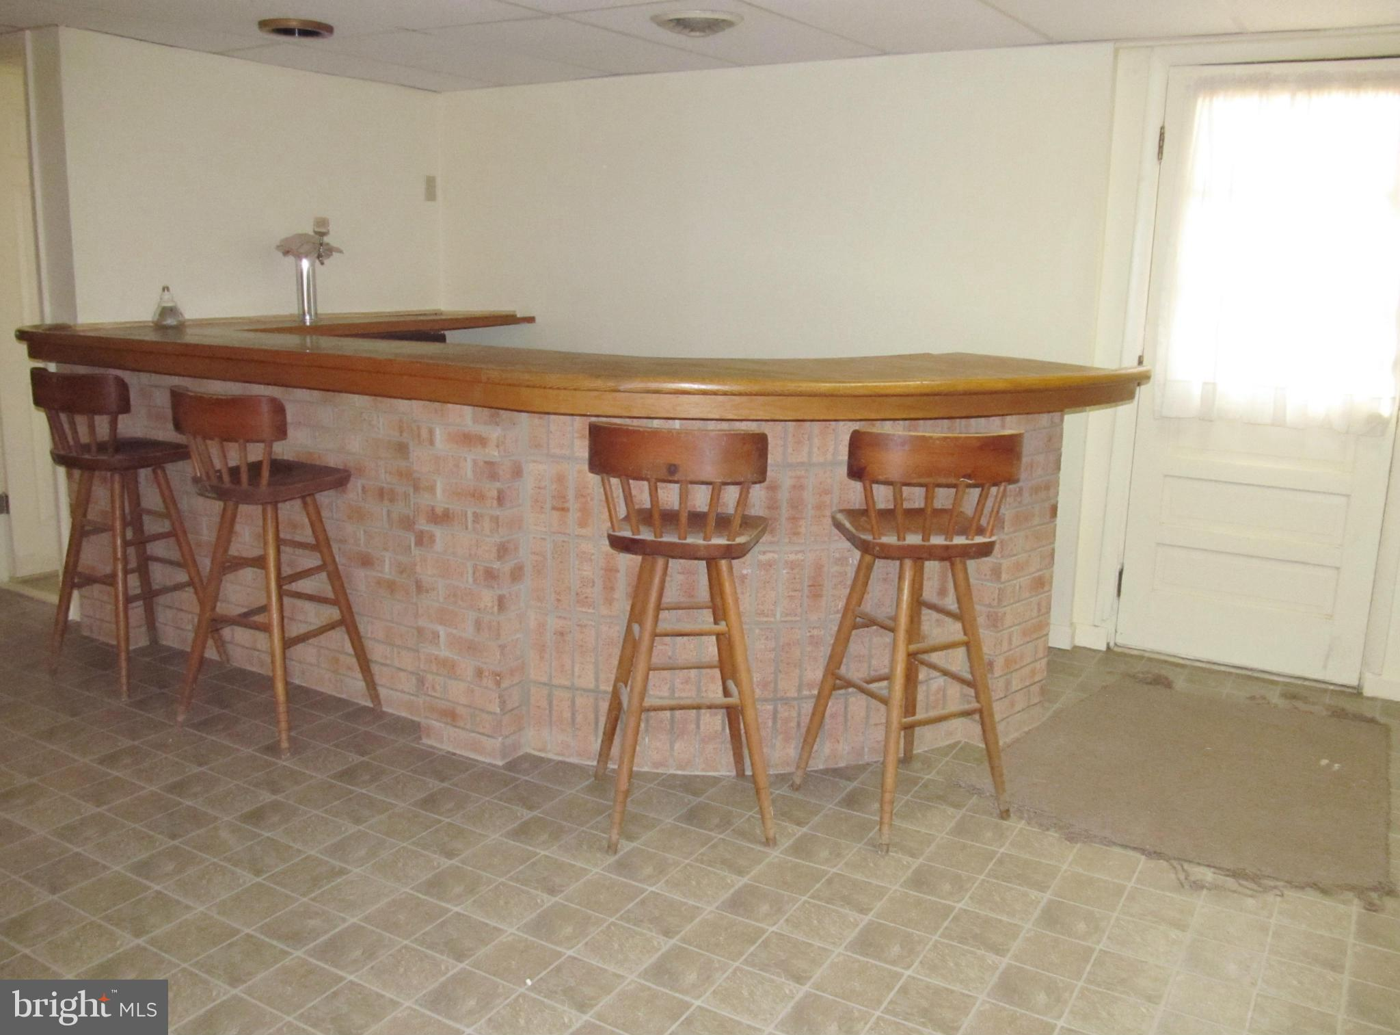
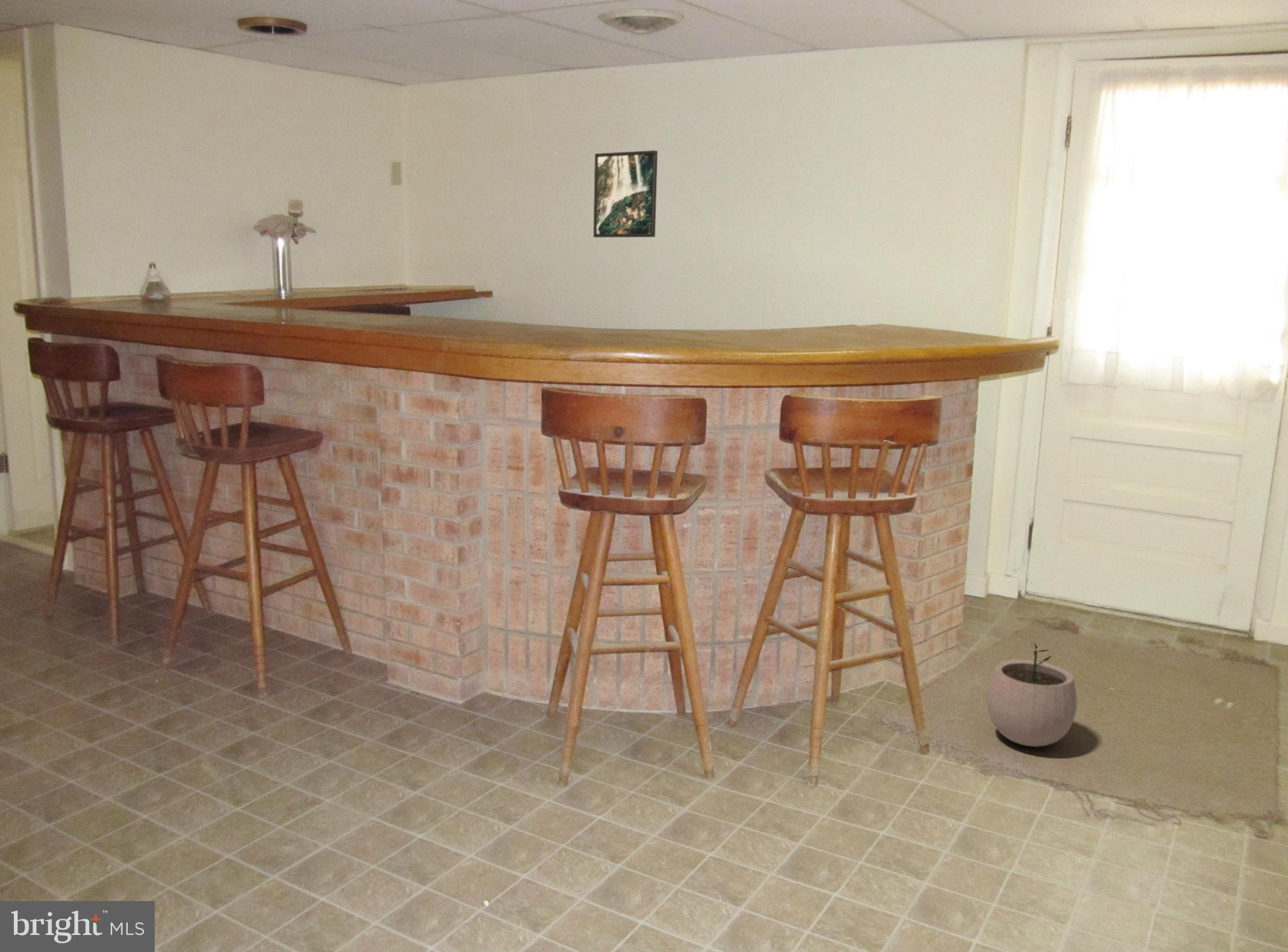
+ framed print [593,150,658,238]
+ plant pot [986,639,1077,748]
